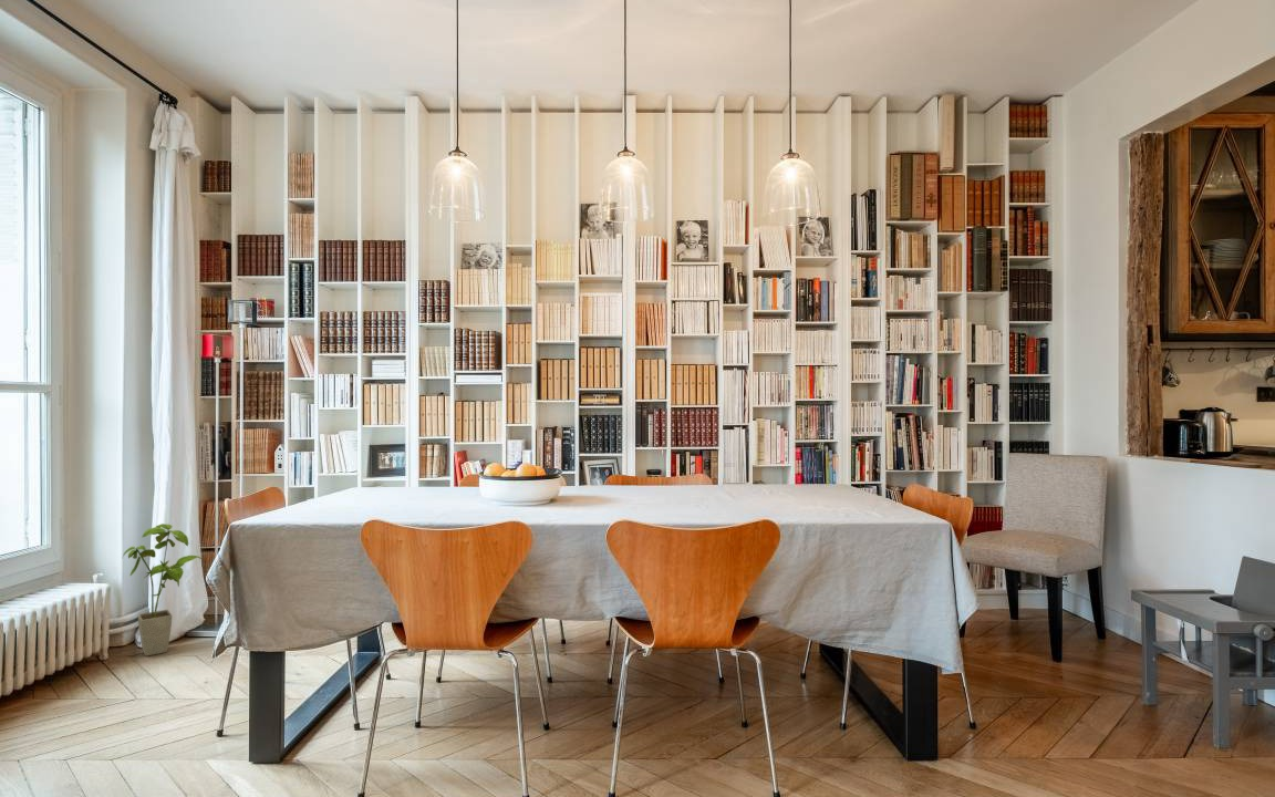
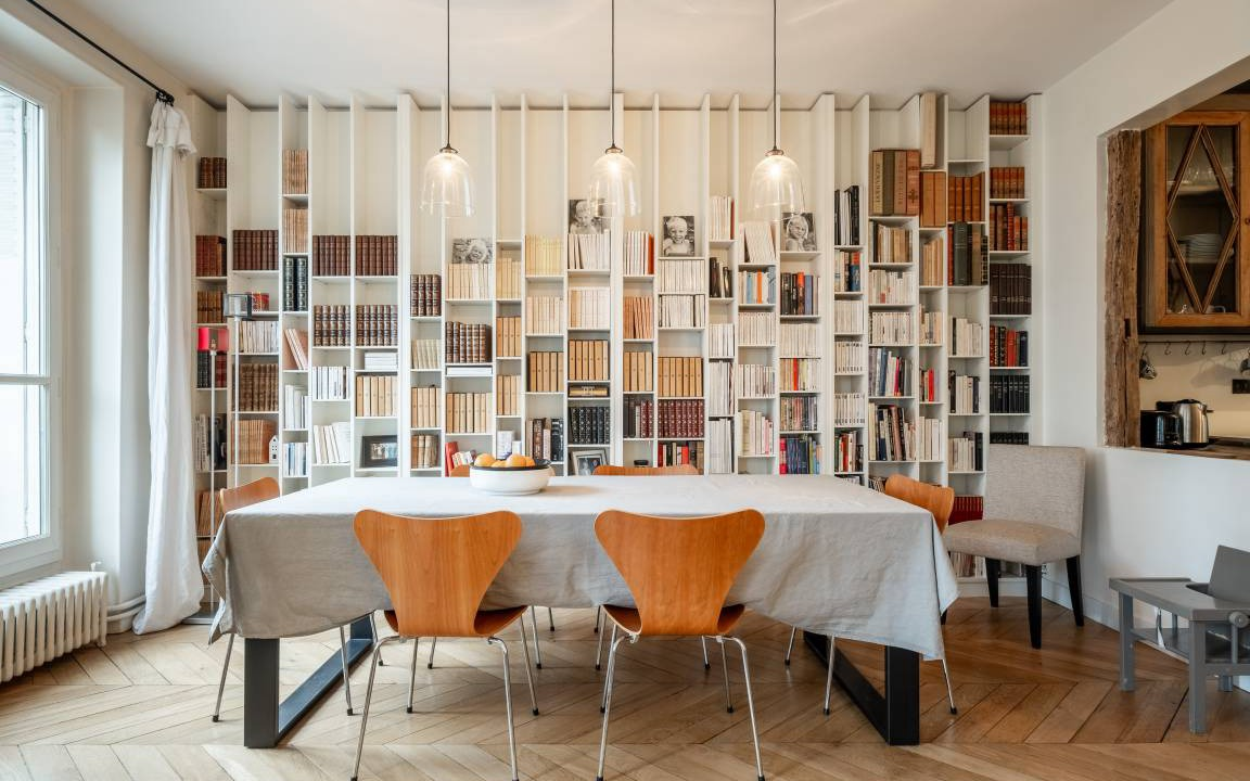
- house plant [122,522,204,658]
